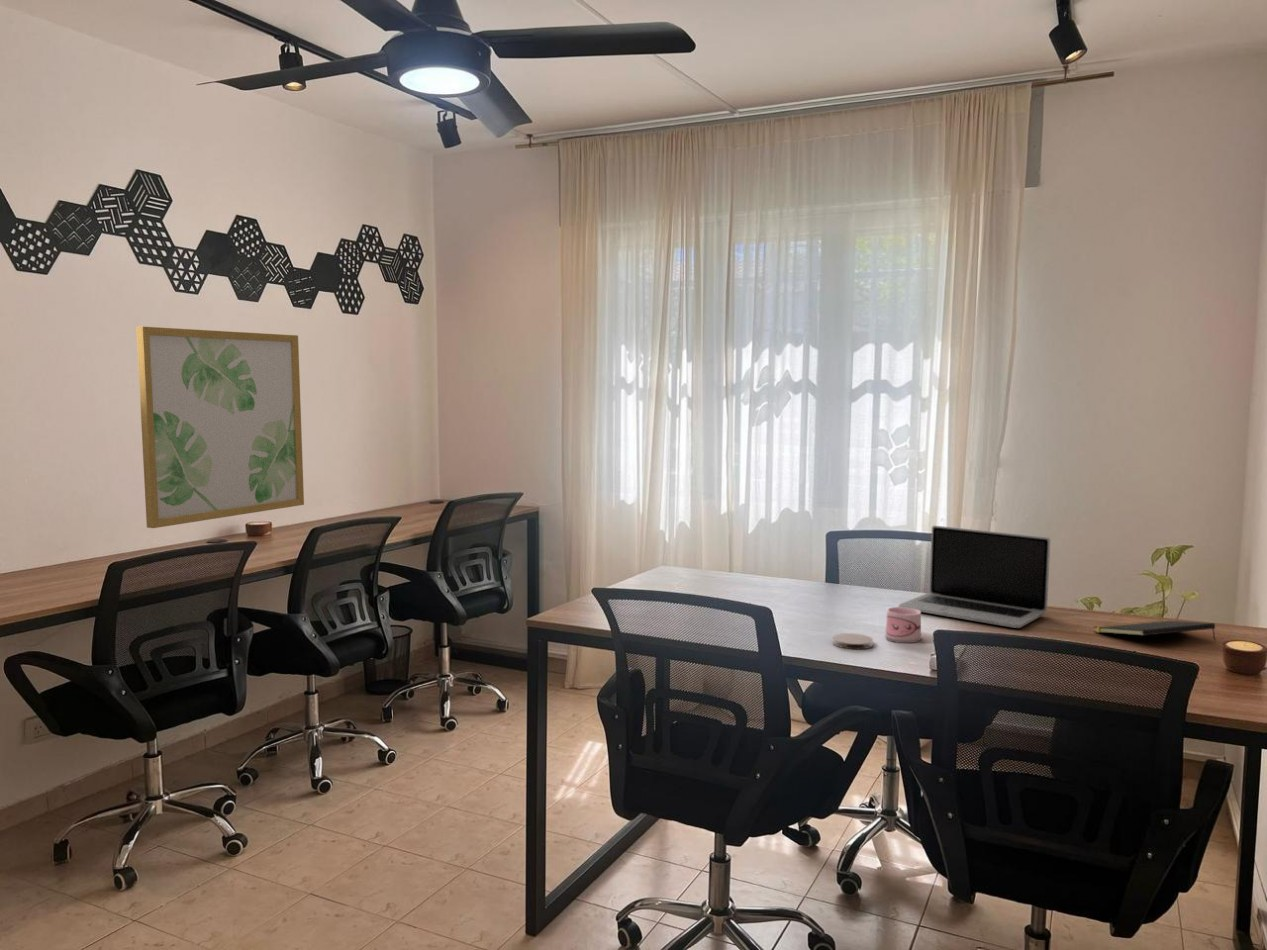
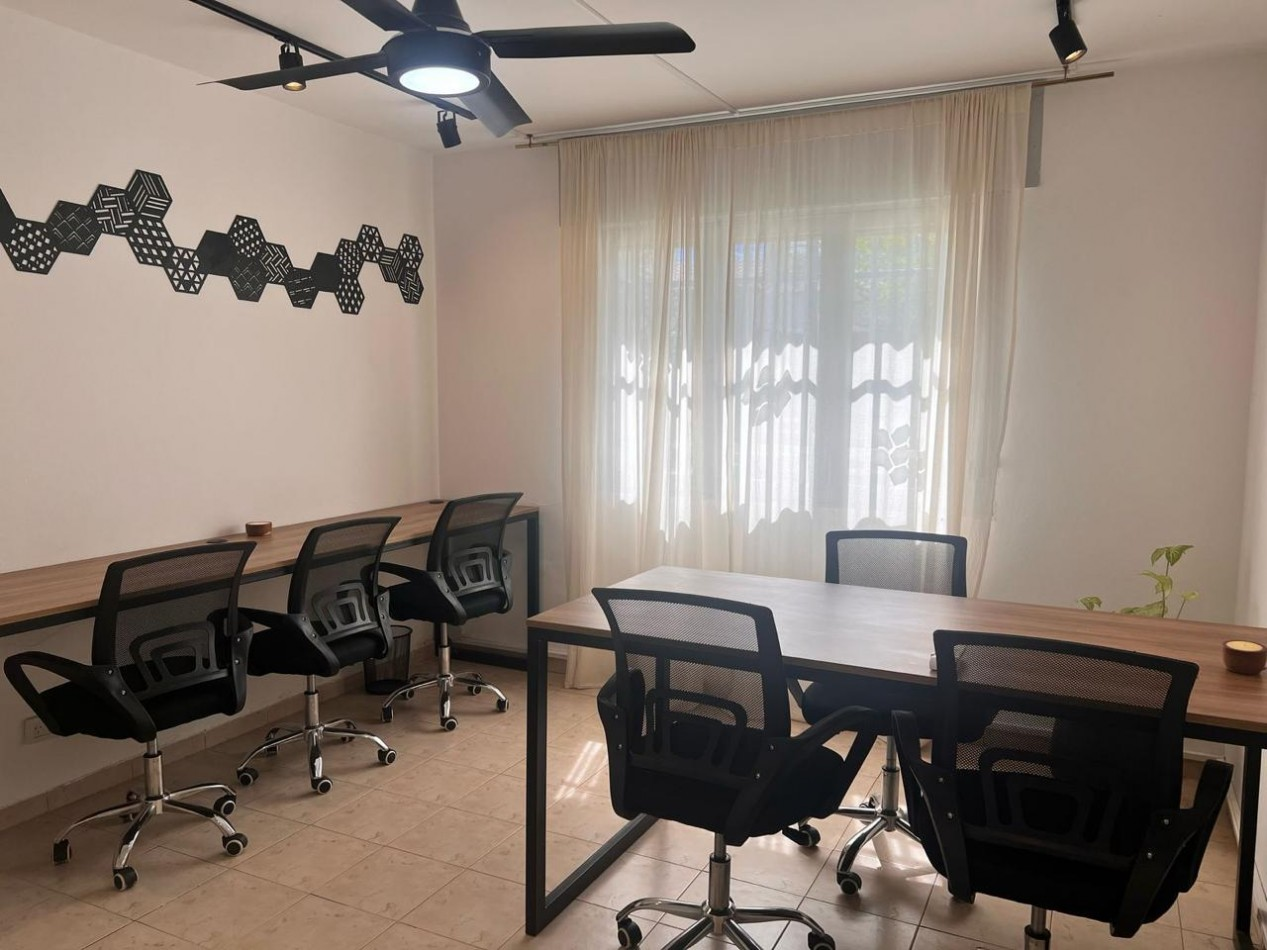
- coaster [832,632,874,650]
- notepad [1093,619,1217,642]
- mug [885,606,922,644]
- wall art [135,325,305,529]
- laptop [898,525,1051,629]
